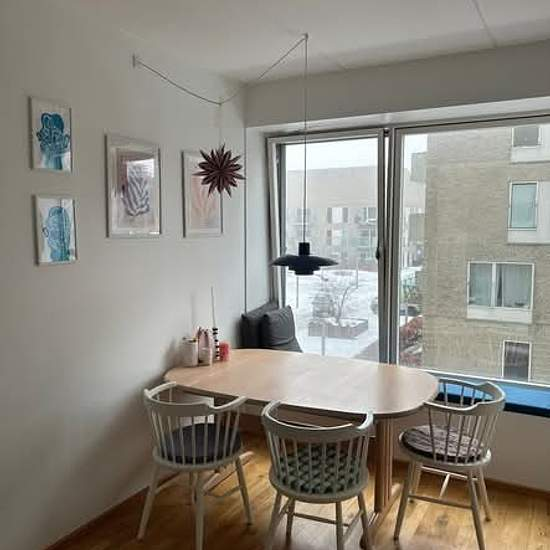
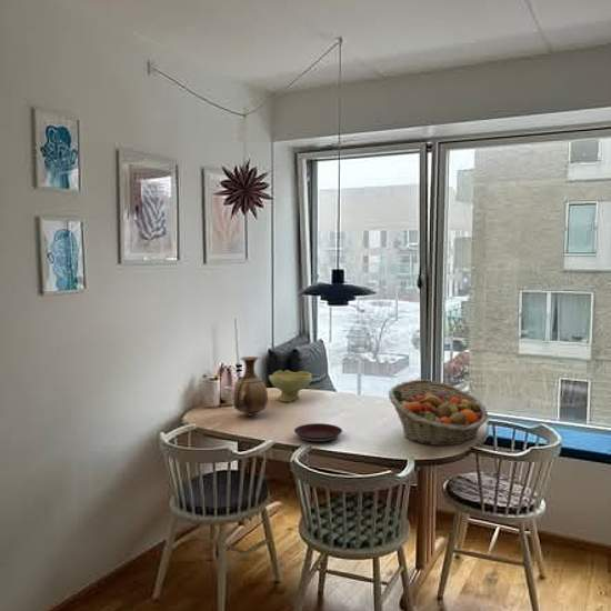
+ bowl [268,369,313,403]
+ plate [293,422,343,443]
+ vase [232,355,269,417]
+ fruit basket [388,379,489,447]
